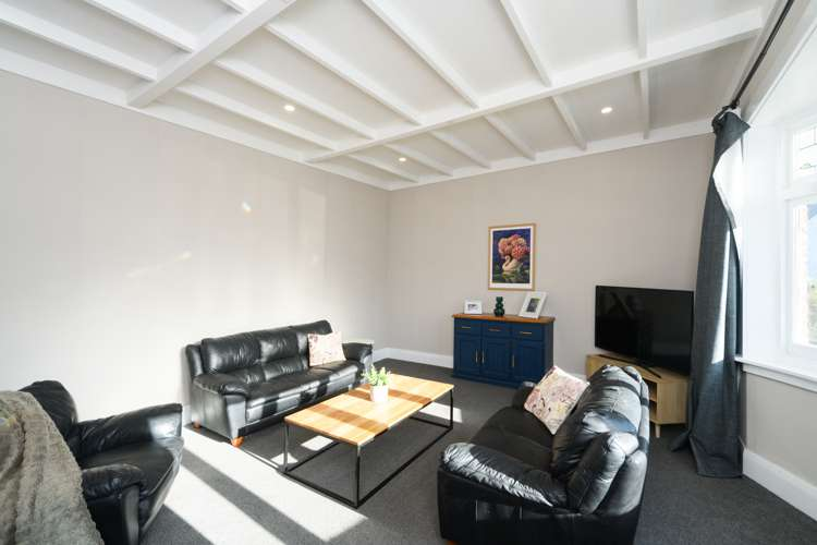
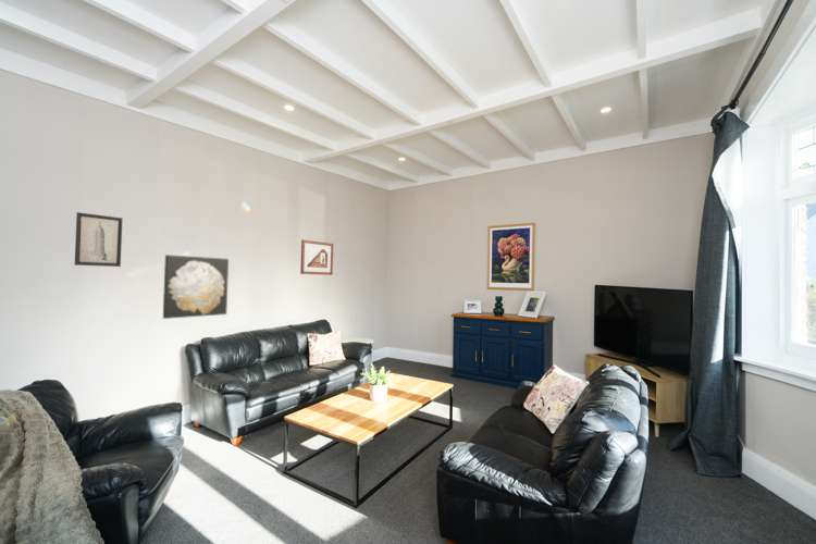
+ wall art [162,254,230,320]
+ picture frame [299,238,334,276]
+ wall art [74,211,124,268]
